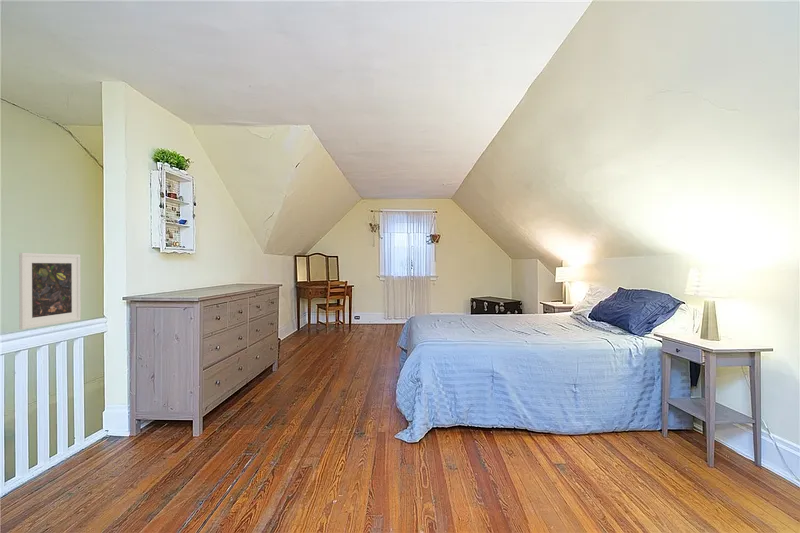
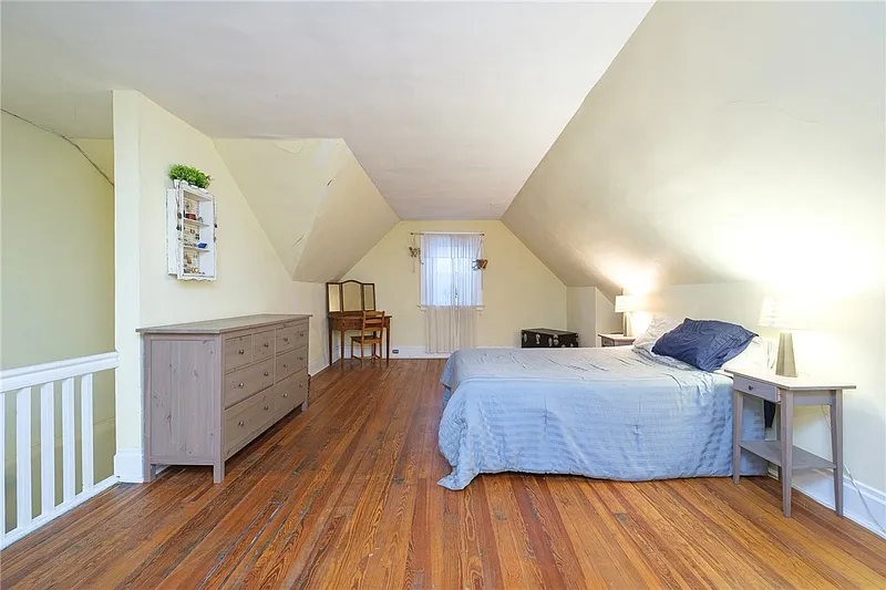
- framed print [18,252,82,330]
